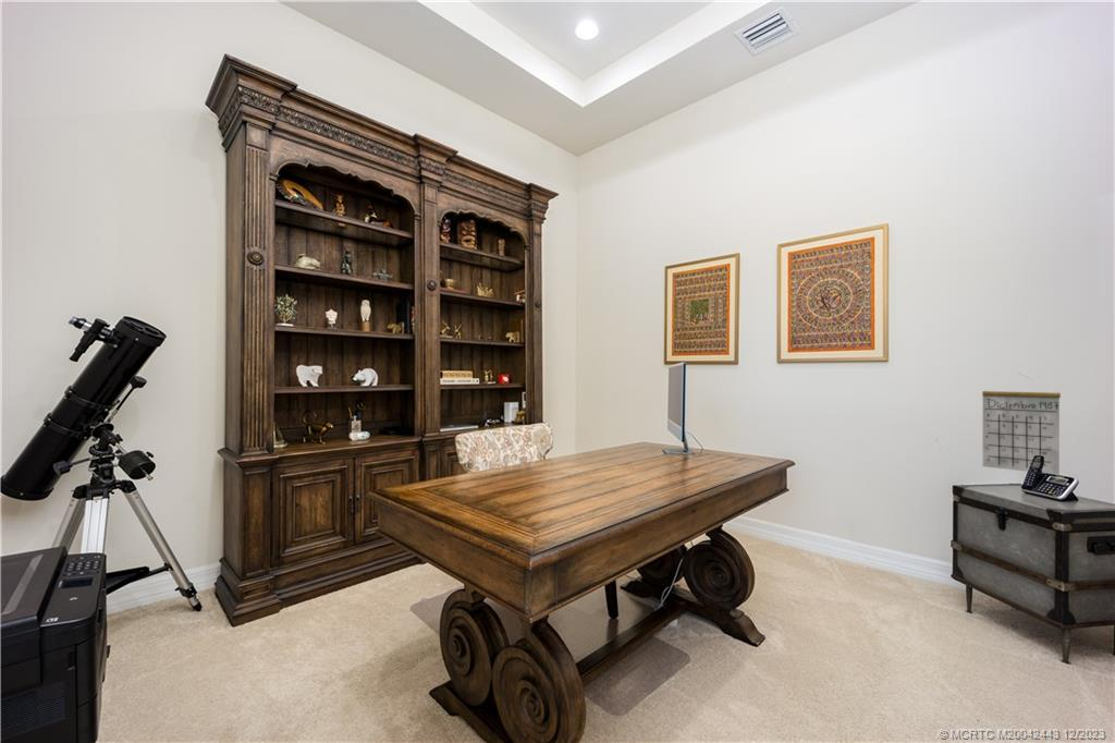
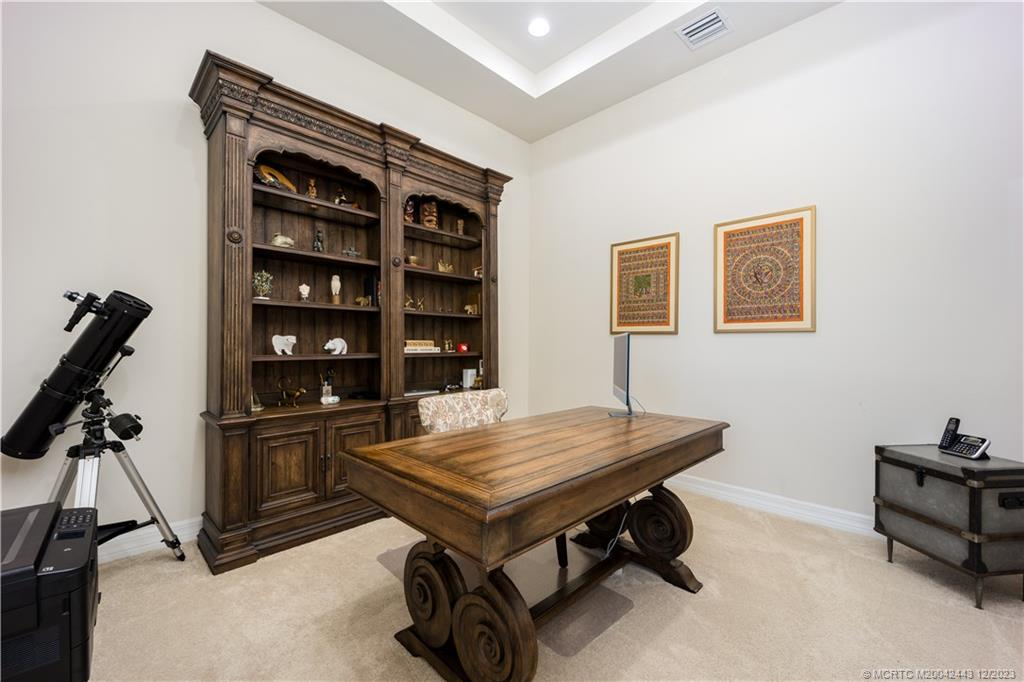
- calendar [981,373,1062,476]
